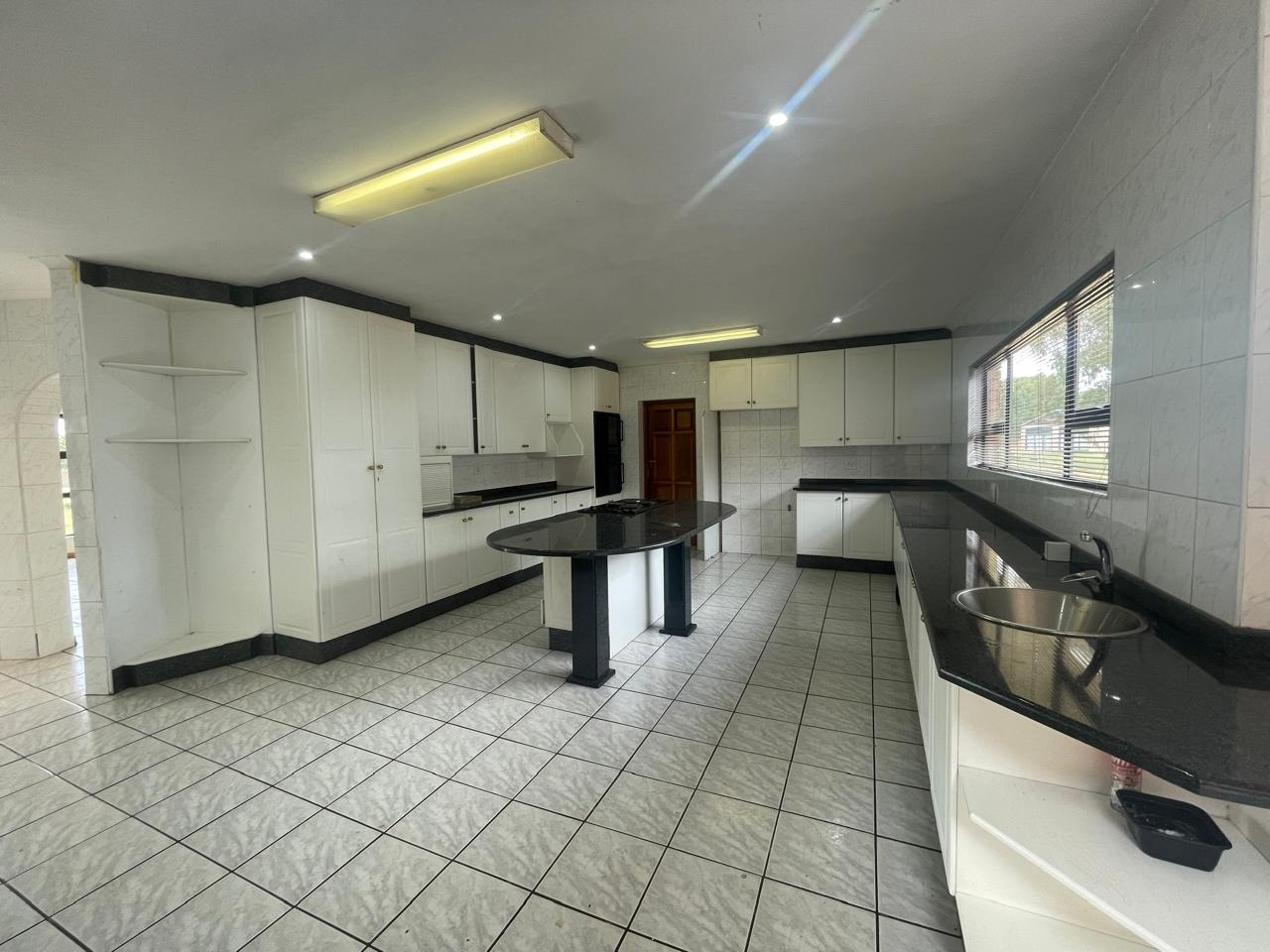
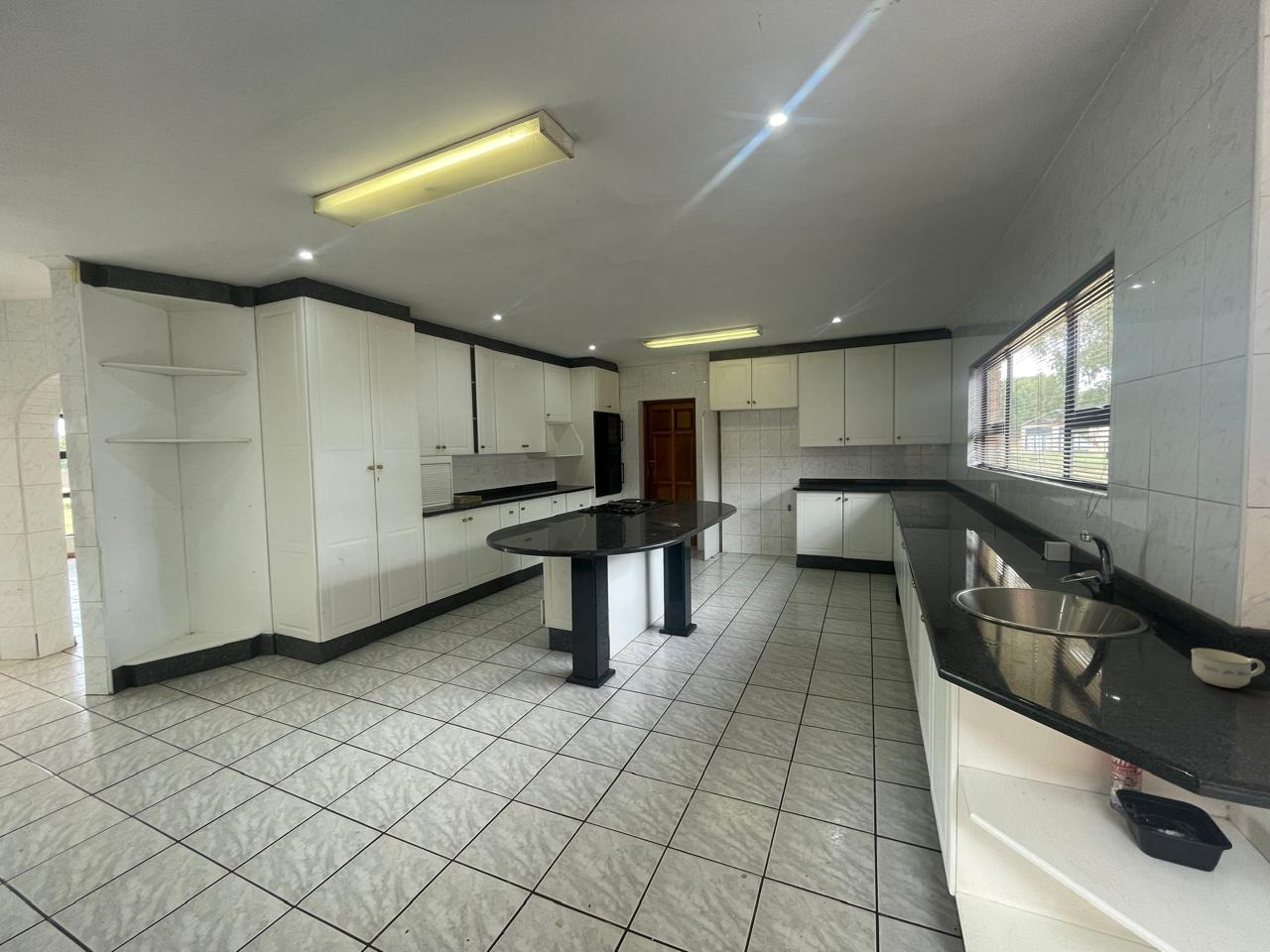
+ cup [1191,648,1266,689]
